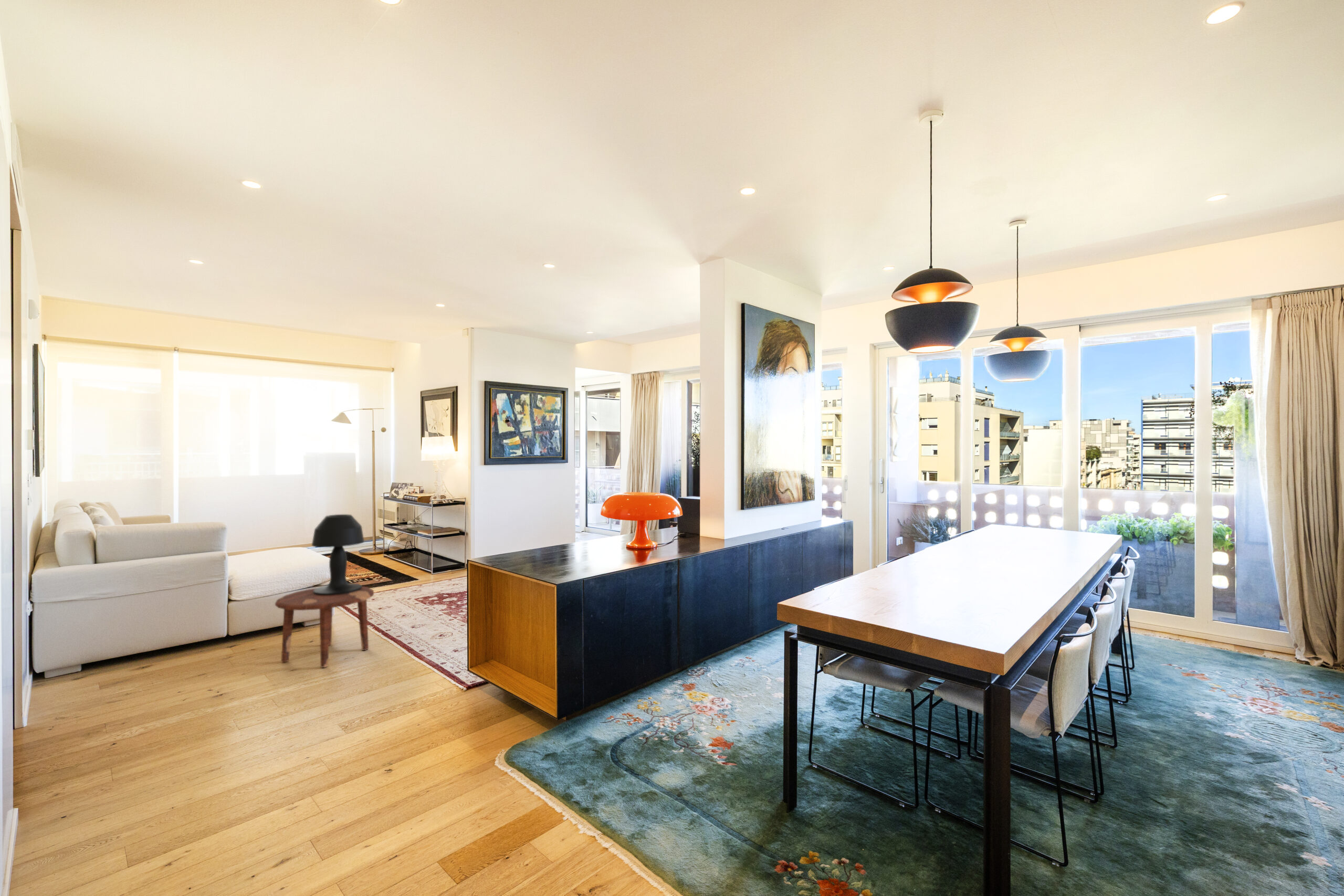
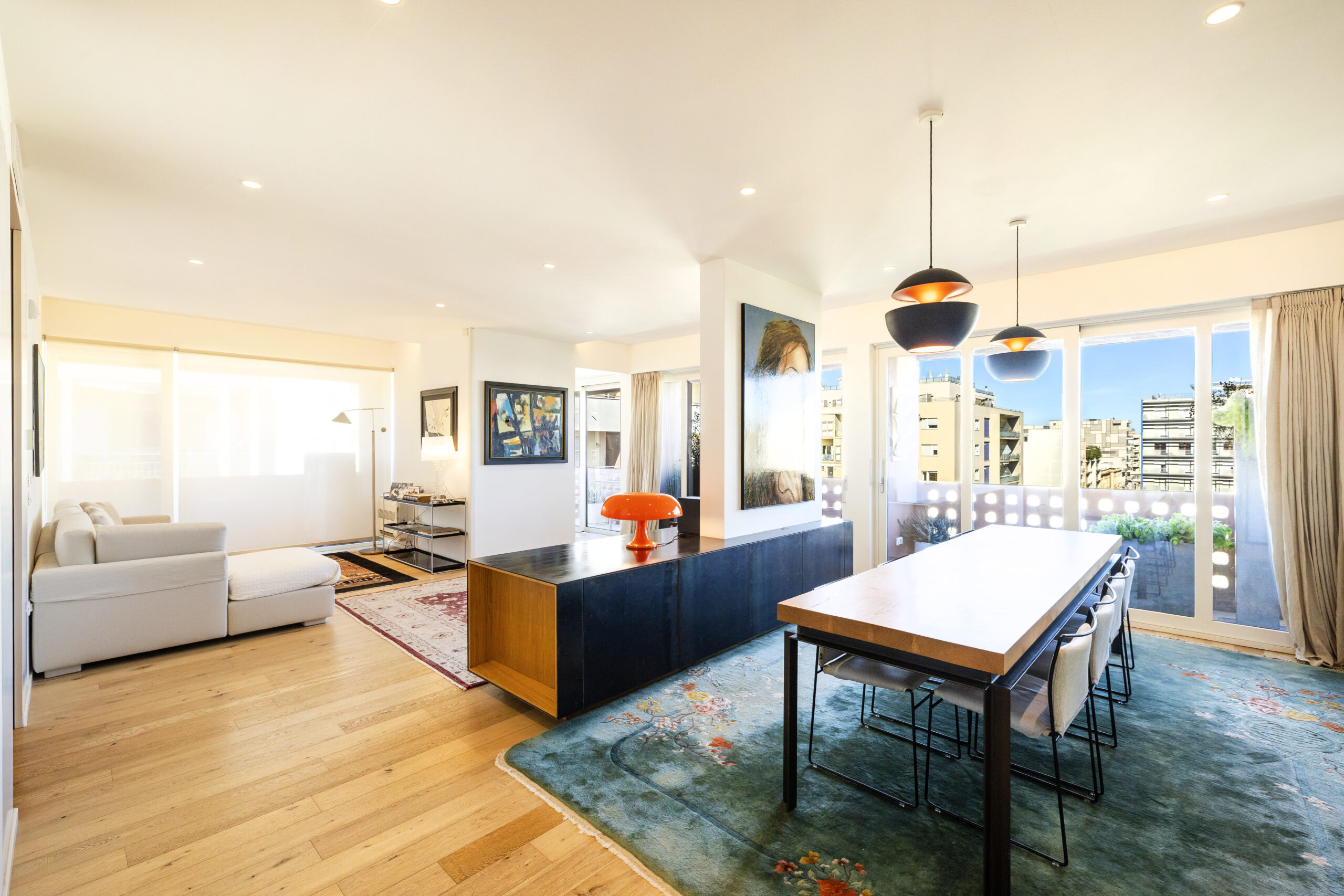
- side table [275,586,374,668]
- table lamp [311,514,365,596]
